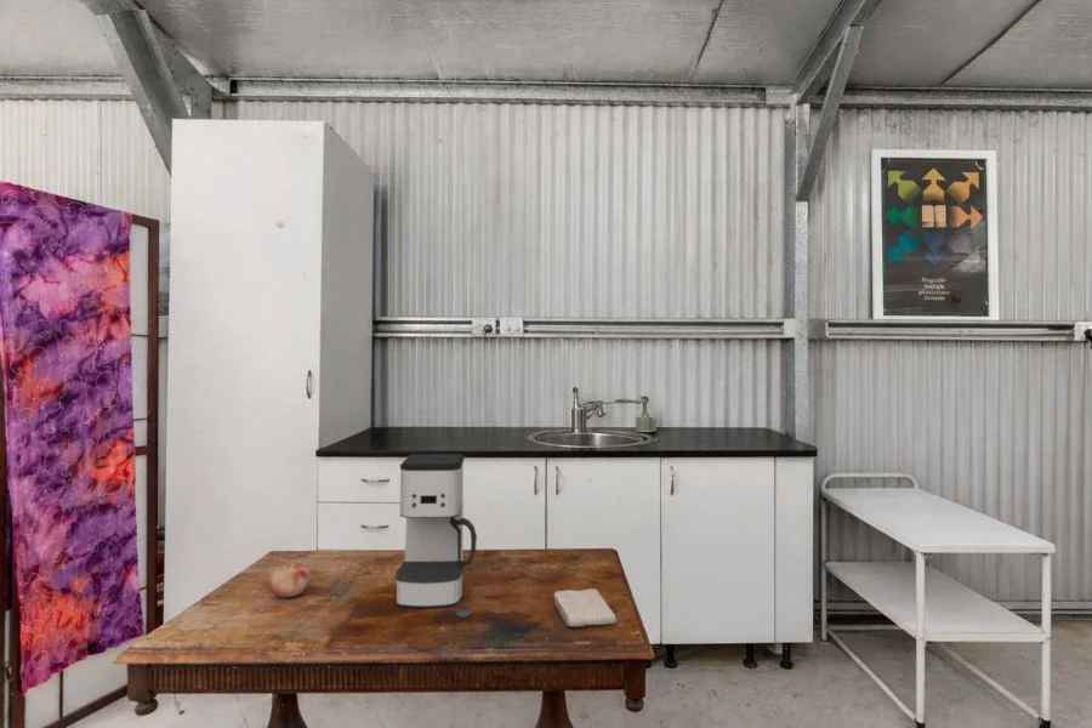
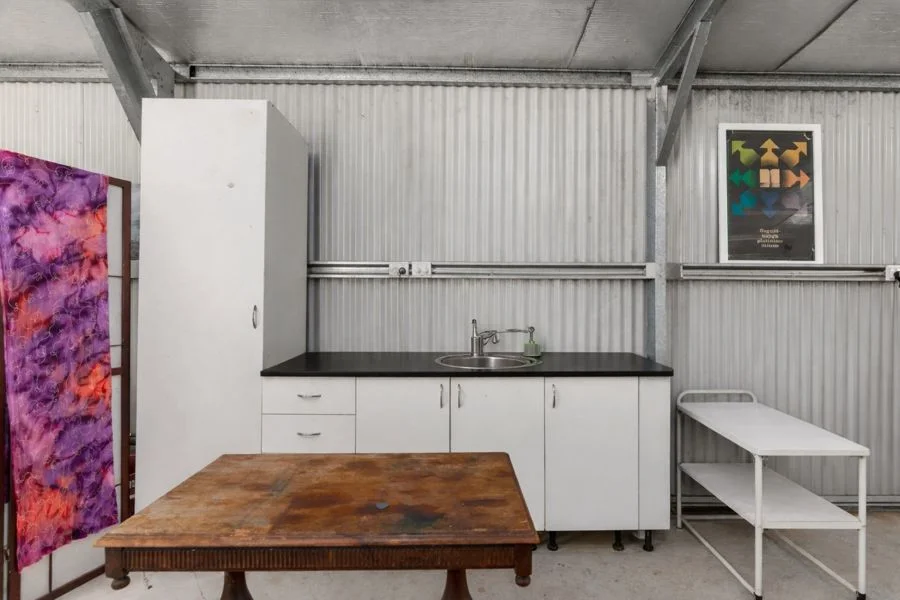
- washcloth [553,587,618,627]
- fruit [268,561,311,598]
- coffee maker [394,453,478,609]
